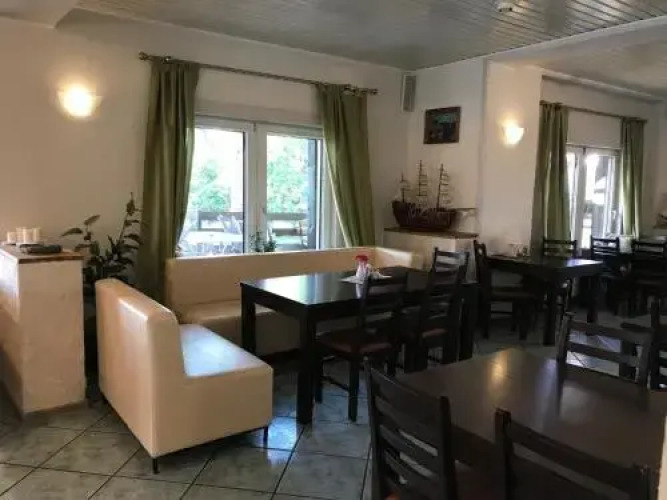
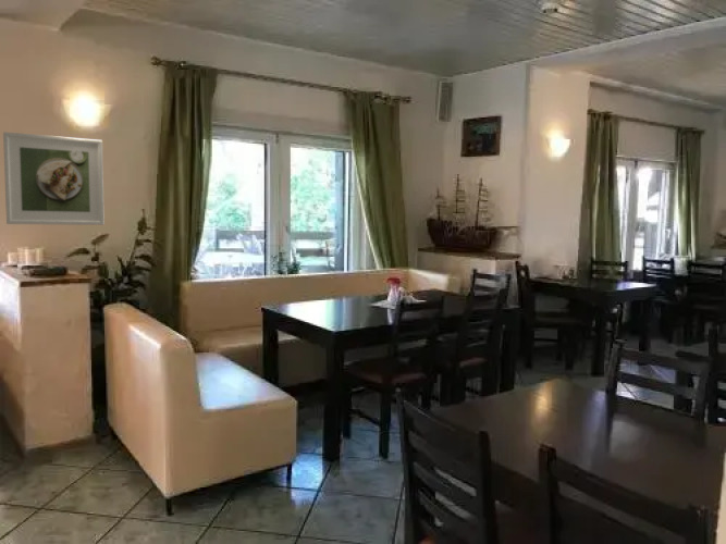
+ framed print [2,131,106,226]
